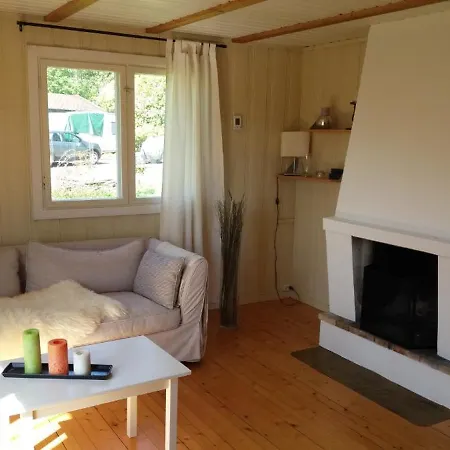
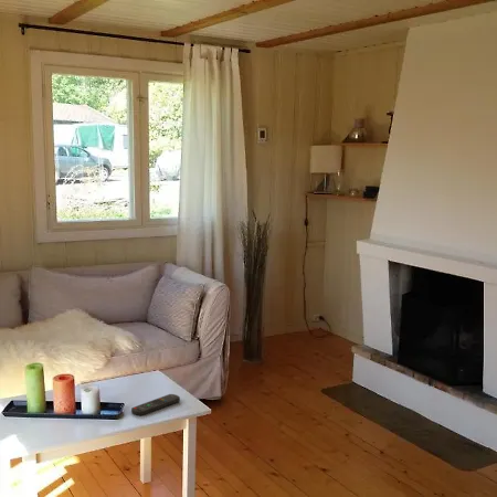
+ remote control [130,393,181,416]
